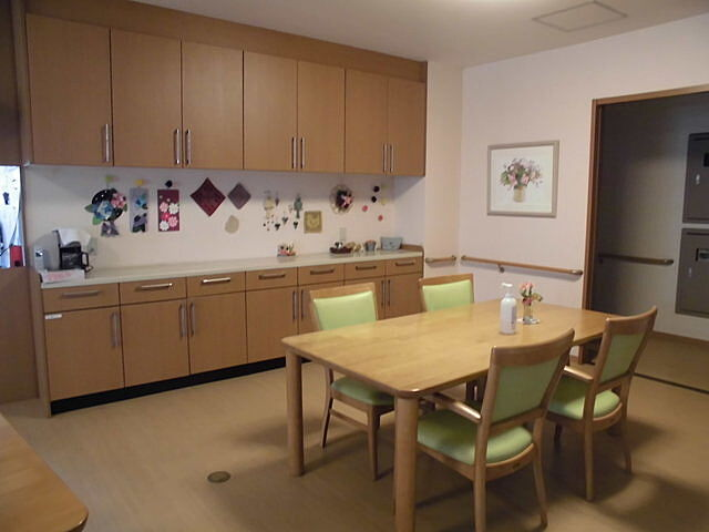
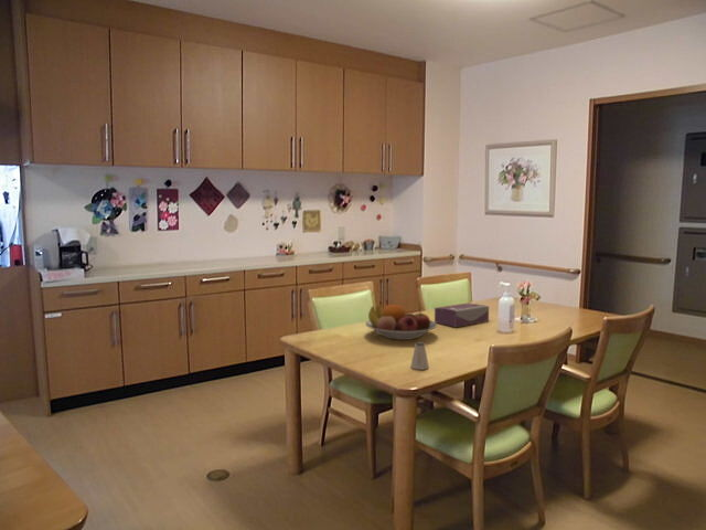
+ tissue box [434,301,490,328]
+ fruit bowl [364,304,438,341]
+ saltshaker [409,341,430,371]
